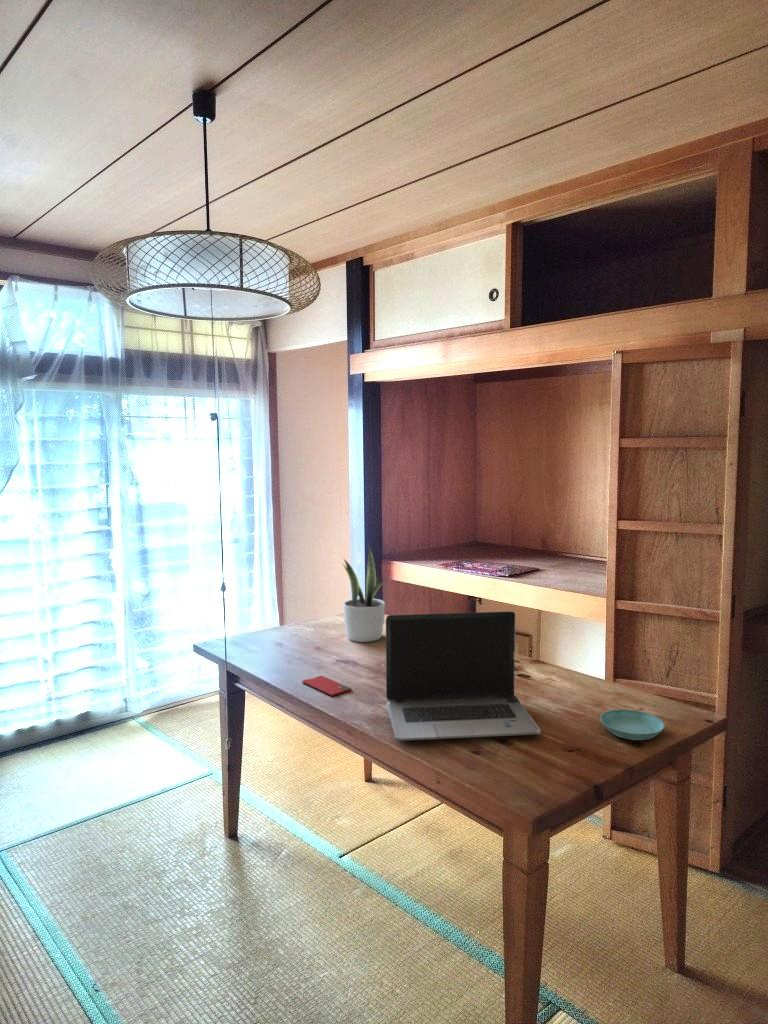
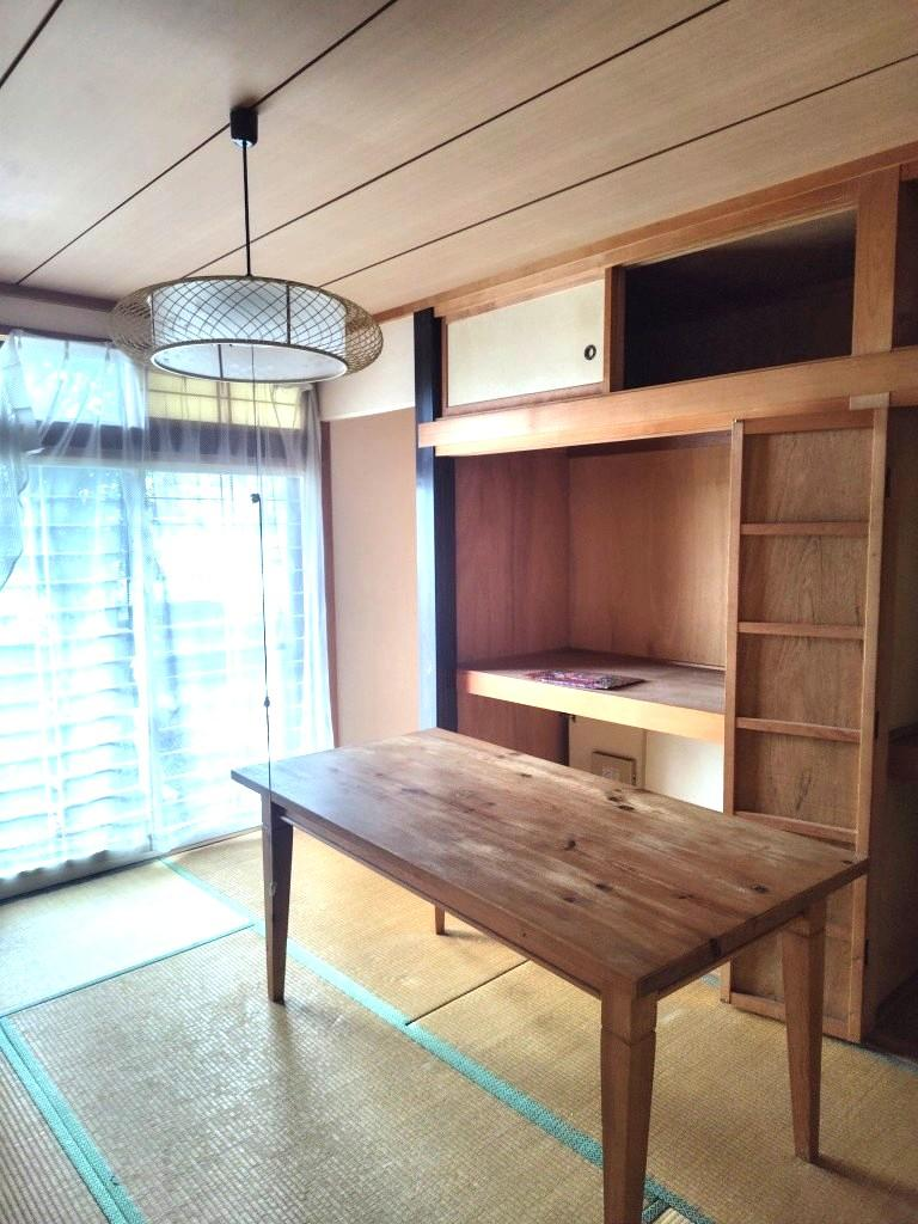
- potted plant [340,542,388,643]
- smartphone [301,675,353,697]
- laptop computer [385,611,542,742]
- saucer [599,709,666,741]
